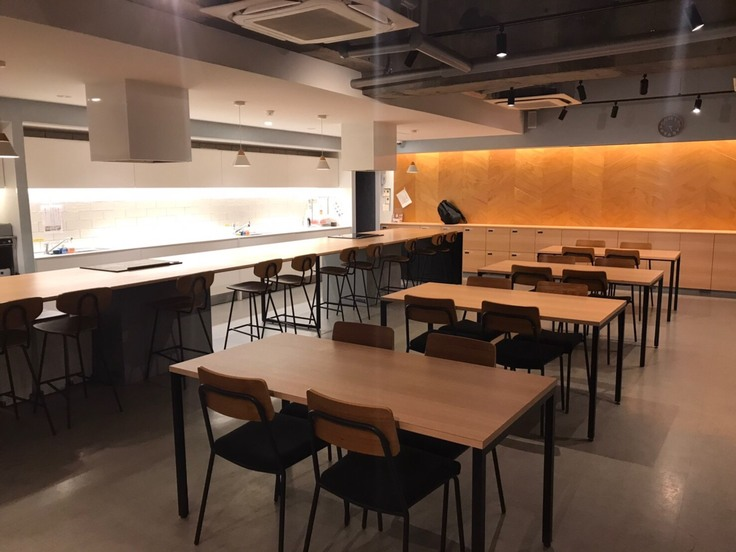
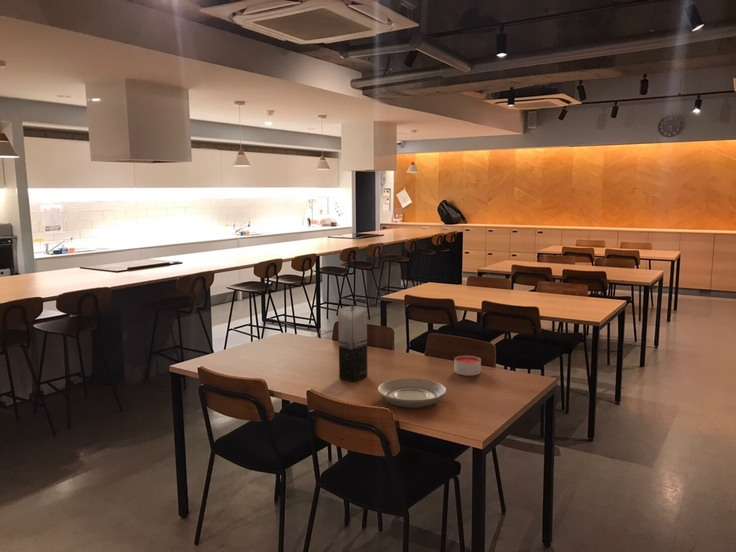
+ plate [376,377,447,409]
+ vase [337,305,368,383]
+ candle [453,355,482,377]
